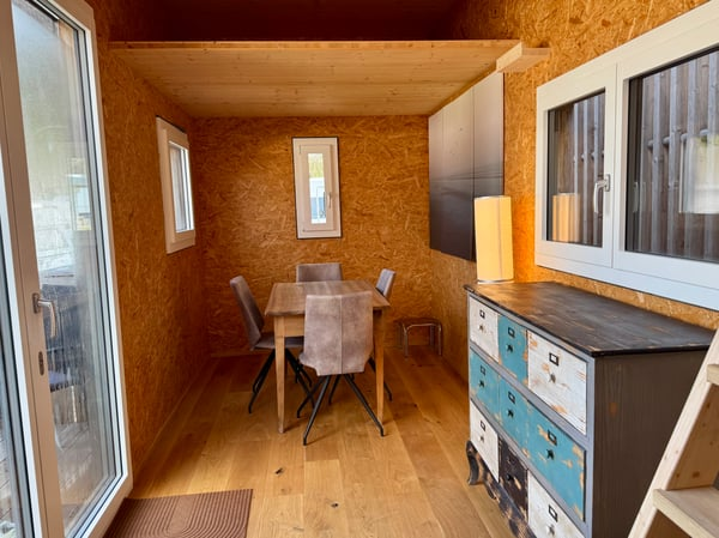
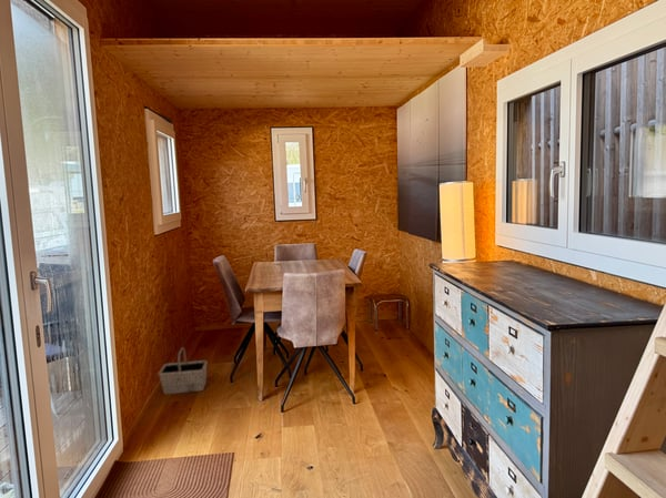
+ basket [158,346,209,395]
